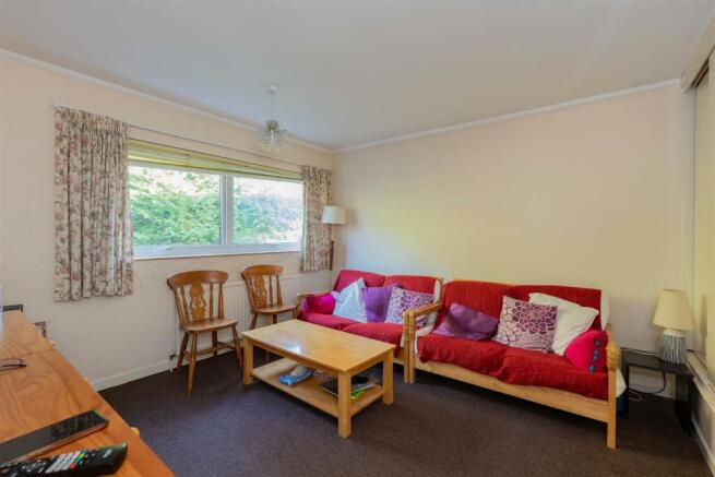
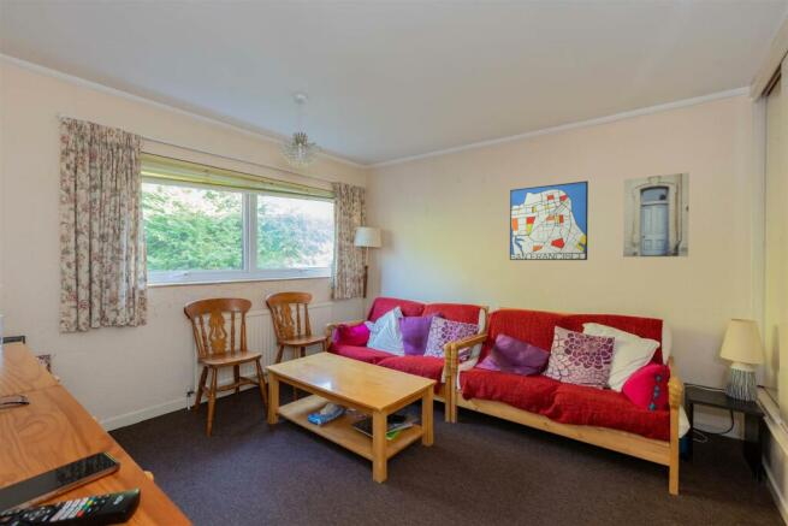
+ wall art [509,179,589,261]
+ wall art [622,171,691,258]
